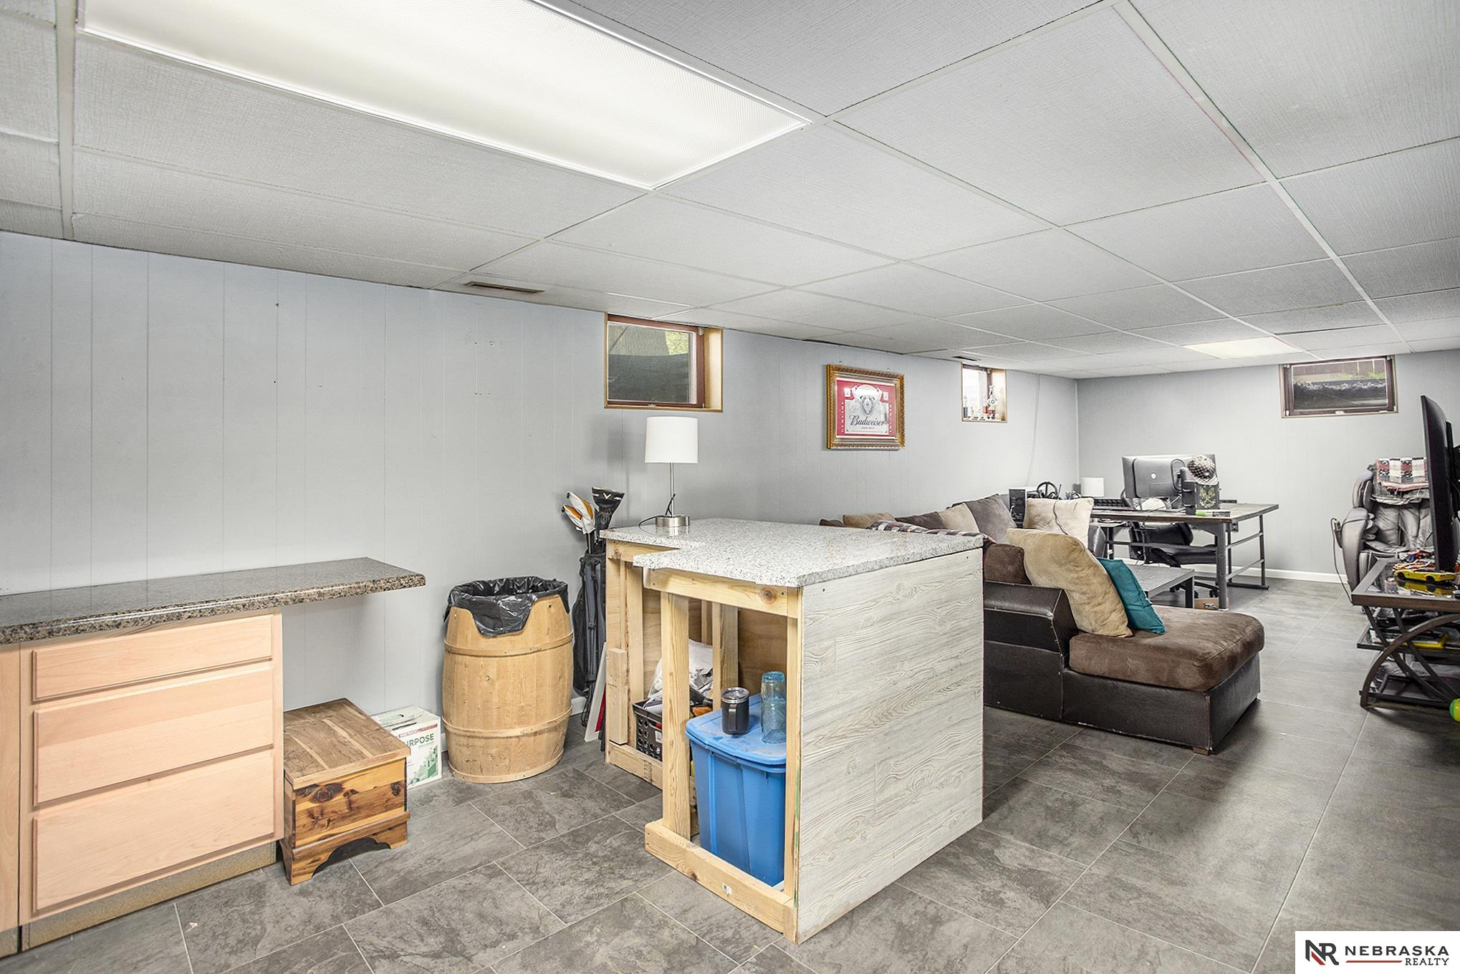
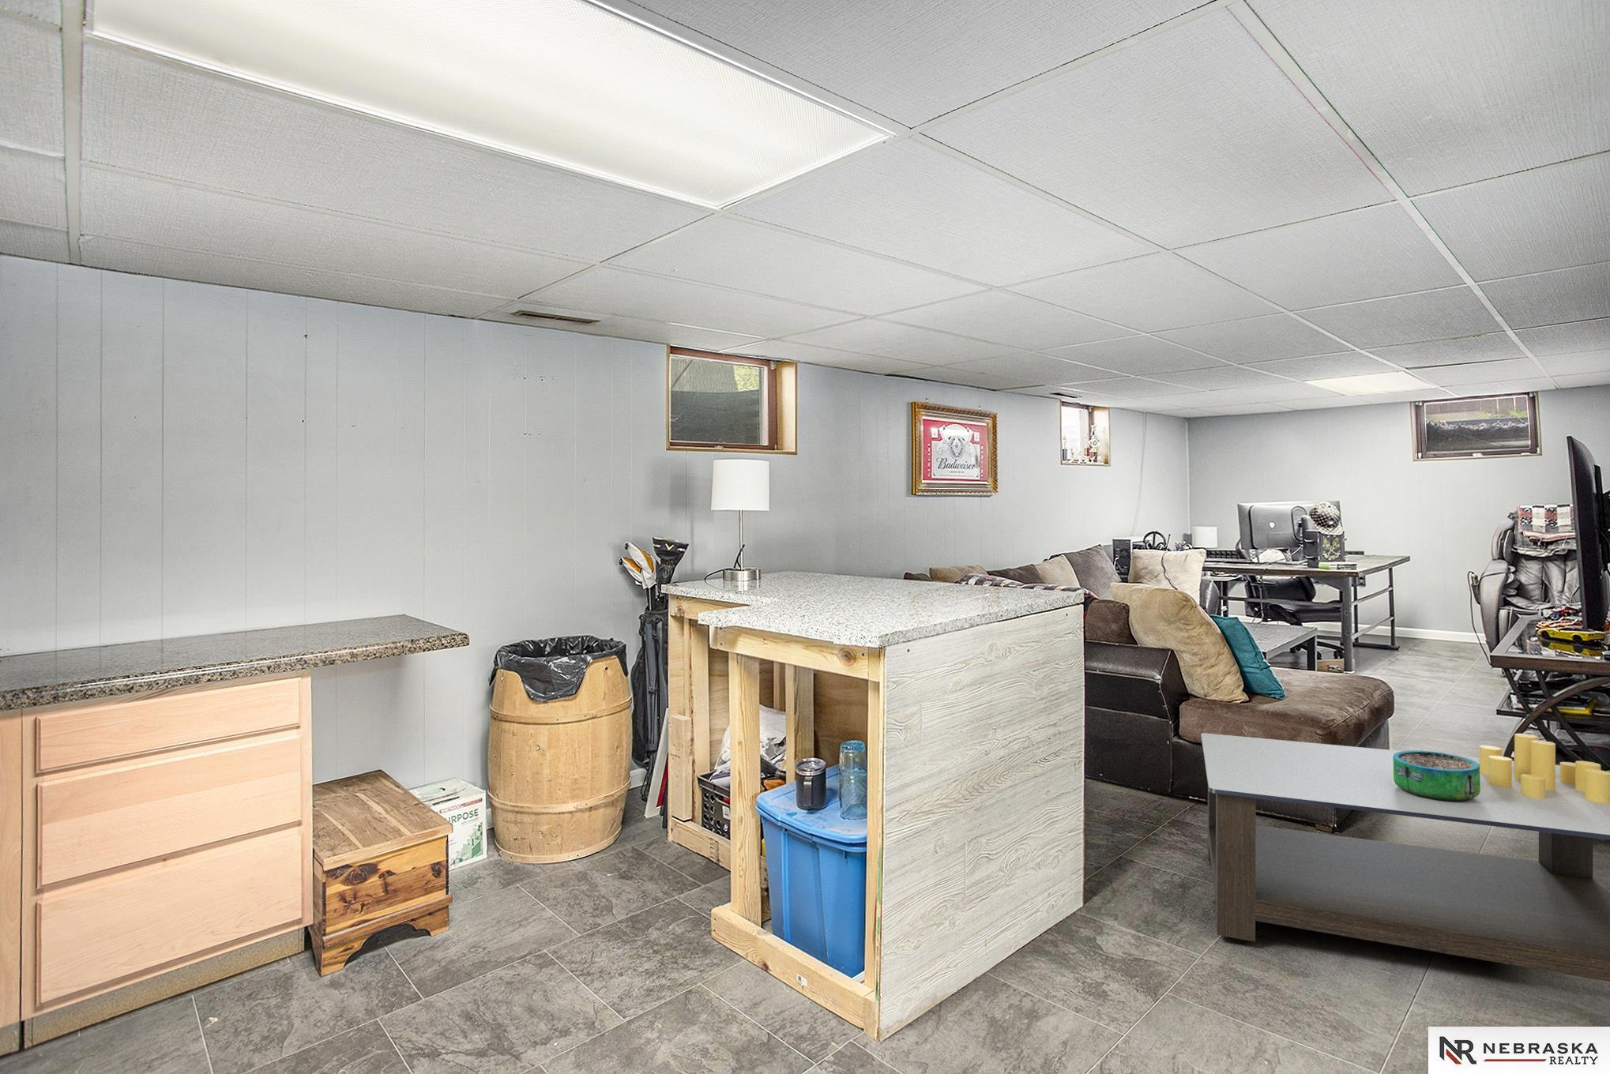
+ decorative bowl [1393,749,1481,802]
+ coffee table [1200,732,1610,983]
+ candle [1479,732,1610,803]
